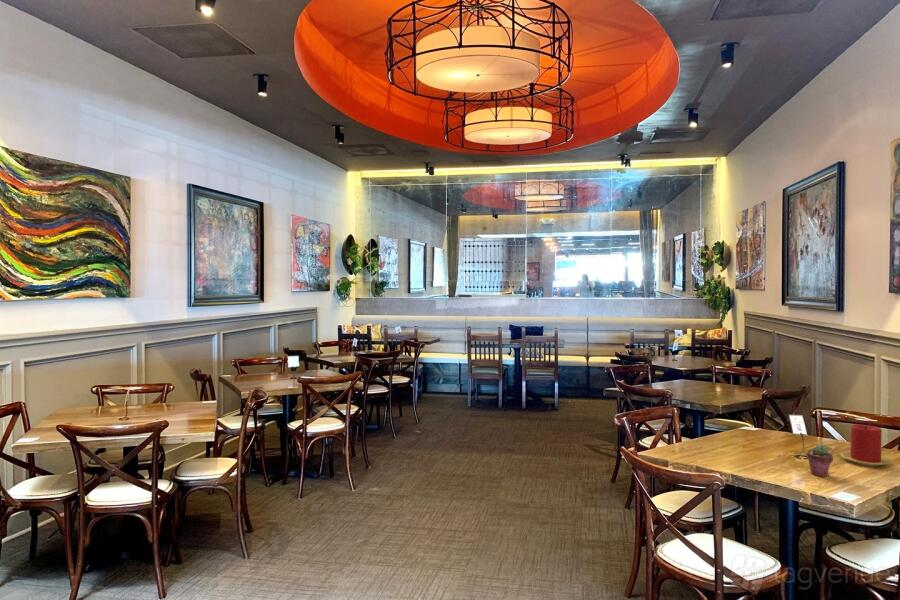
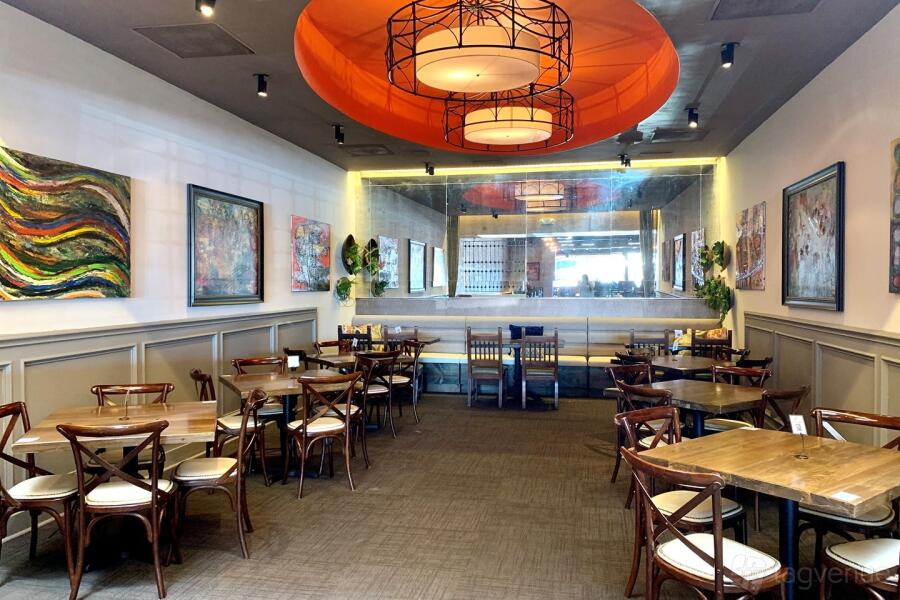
- candle [839,423,893,467]
- potted succulent [806,444,834,478]
